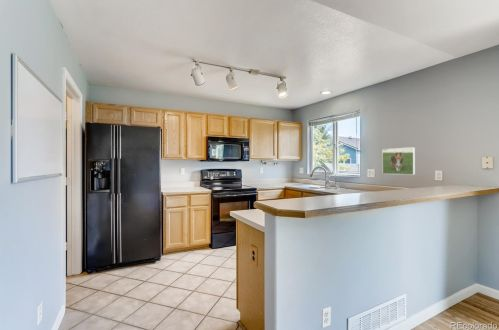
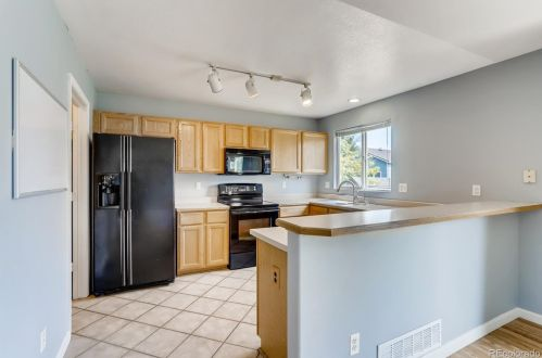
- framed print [381,146,416,176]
